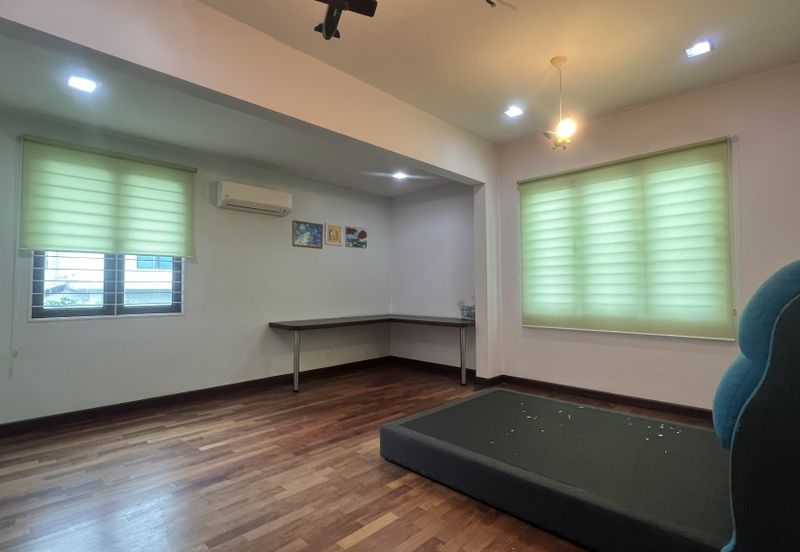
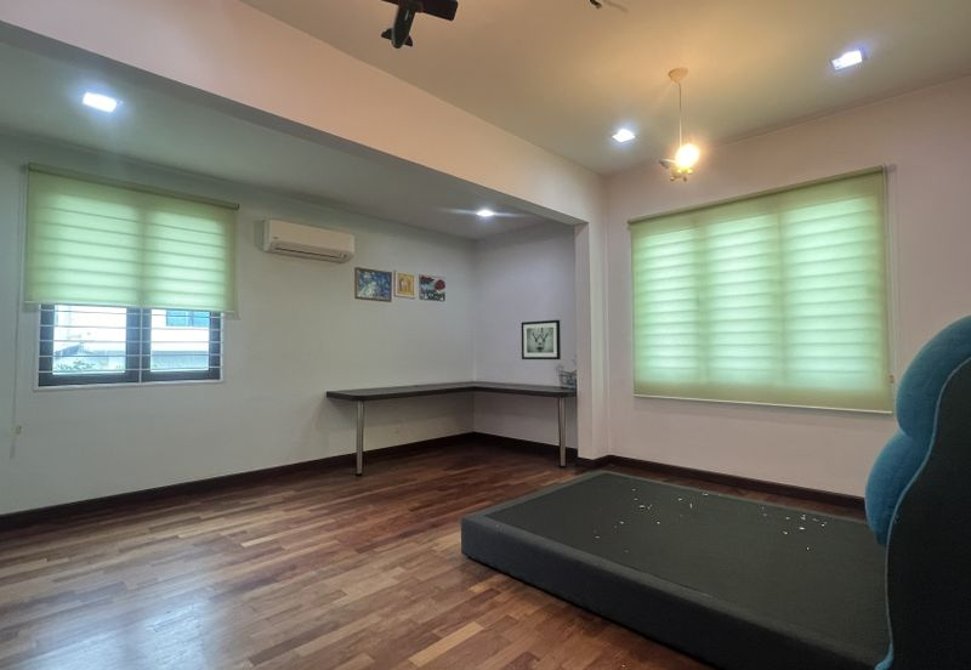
+ wall art [521,319,562,360]
